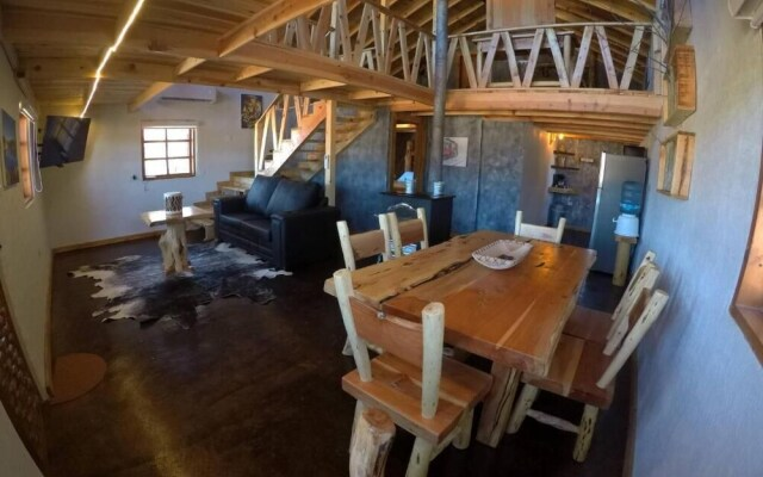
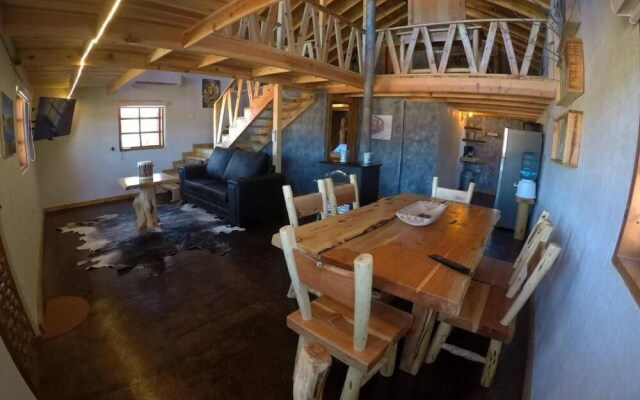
+ remote control [427,253,472,274]
